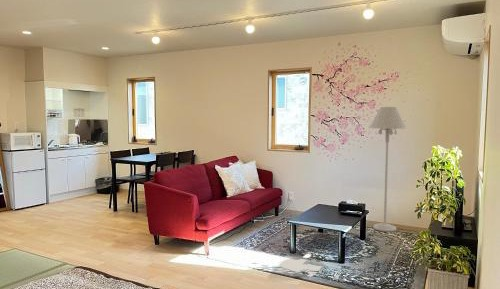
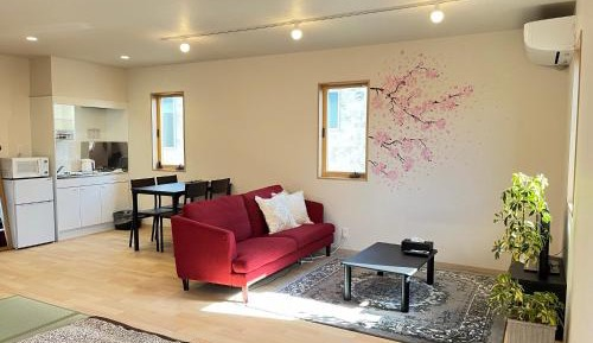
- floor lamp [368,106,407,233]
